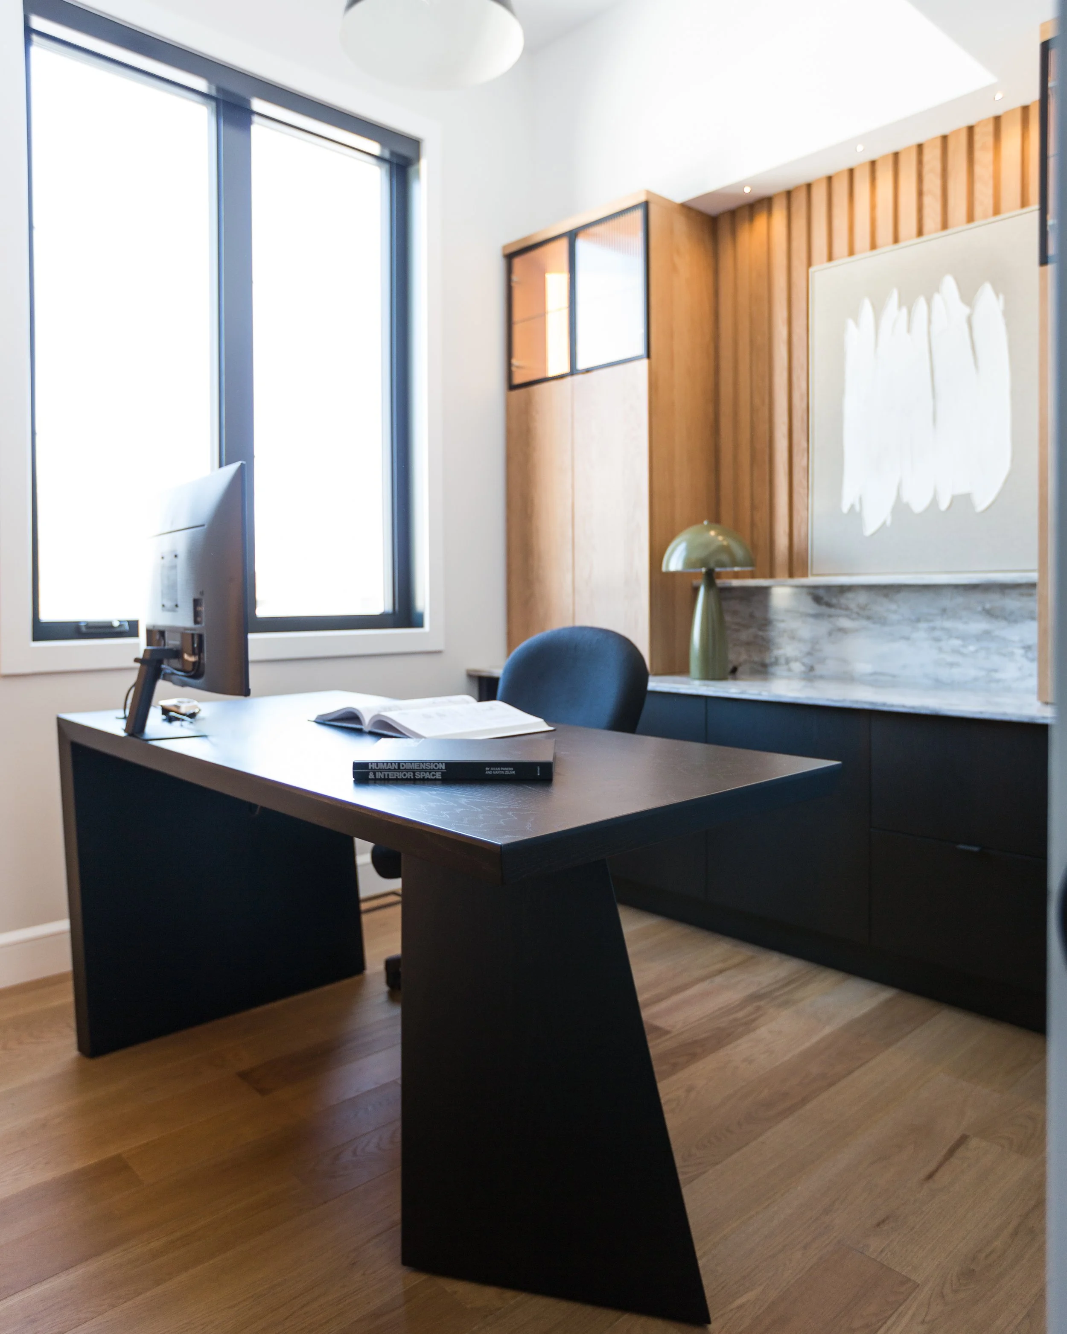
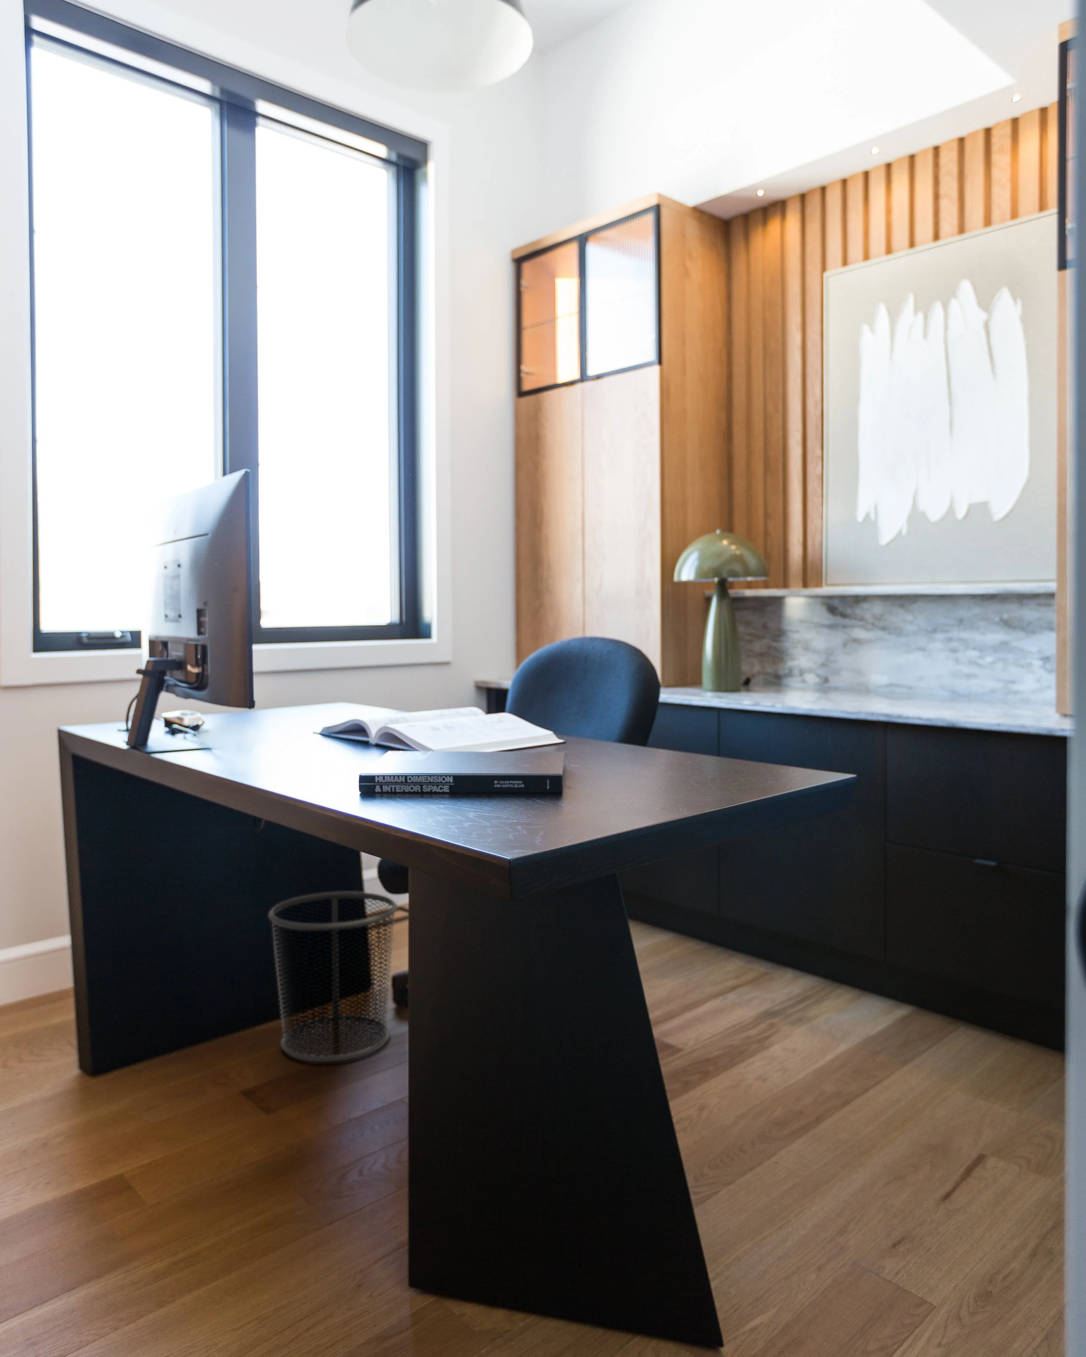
+ waste bin [268,892,398,1062]
